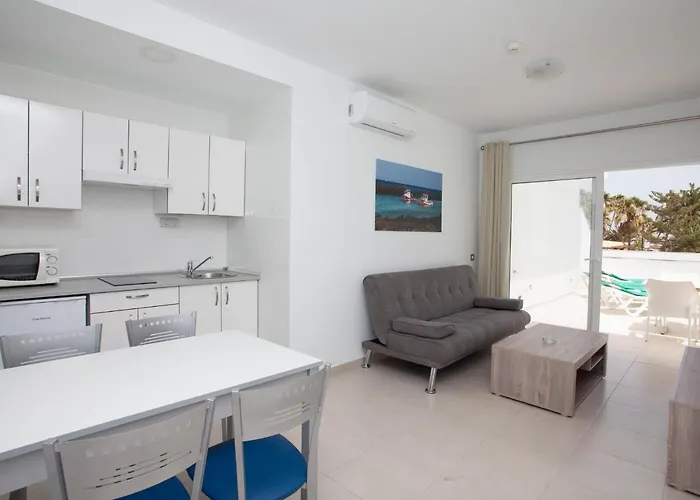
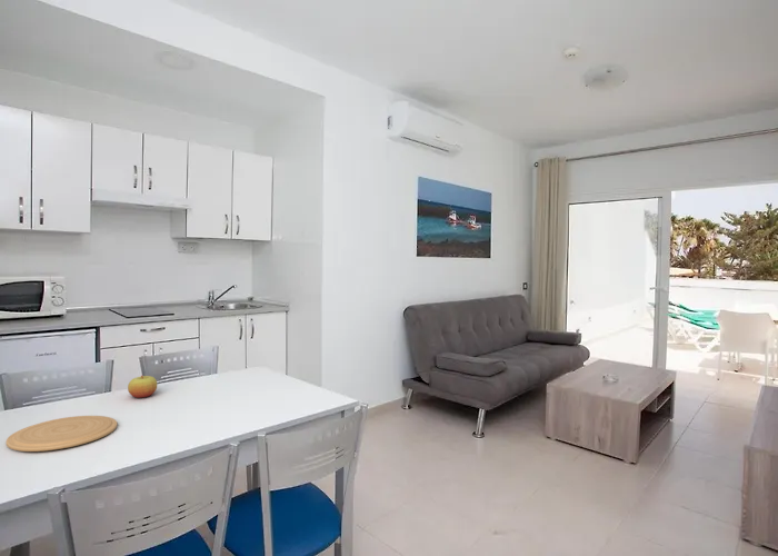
+ plate [4,415,118,453]
+ apple [127,375,158,399]
